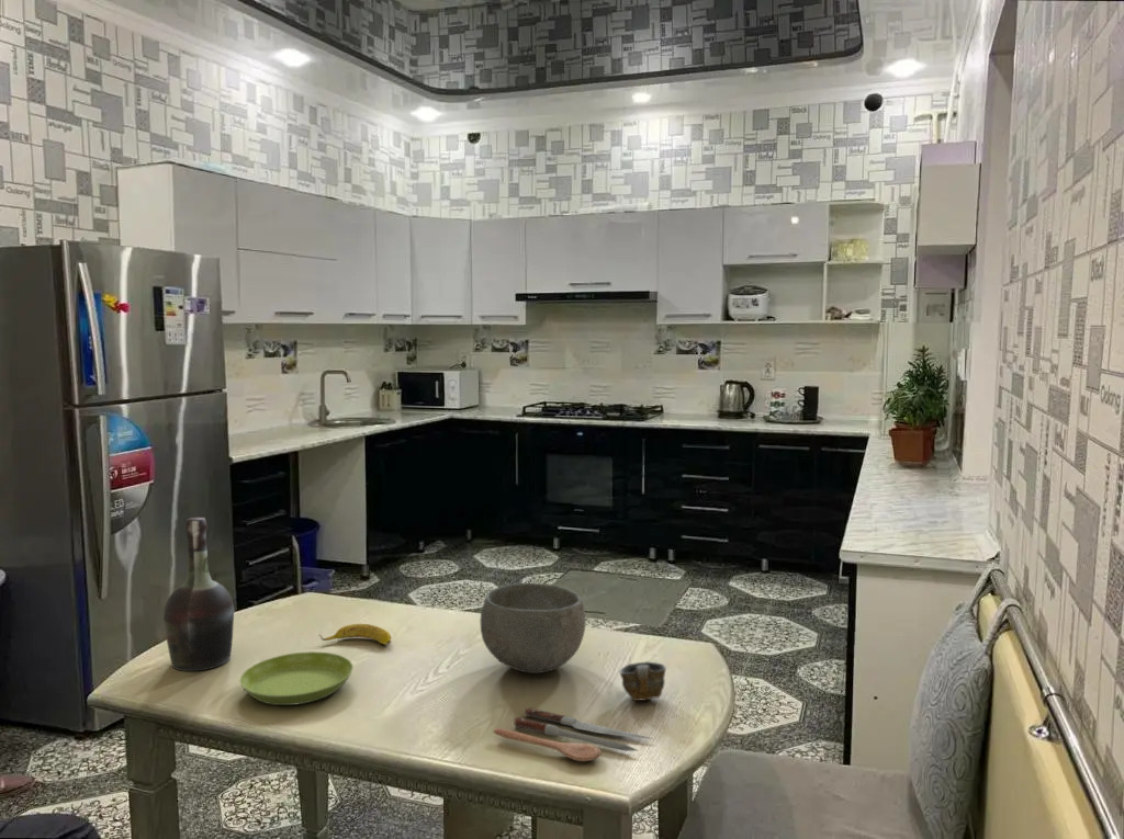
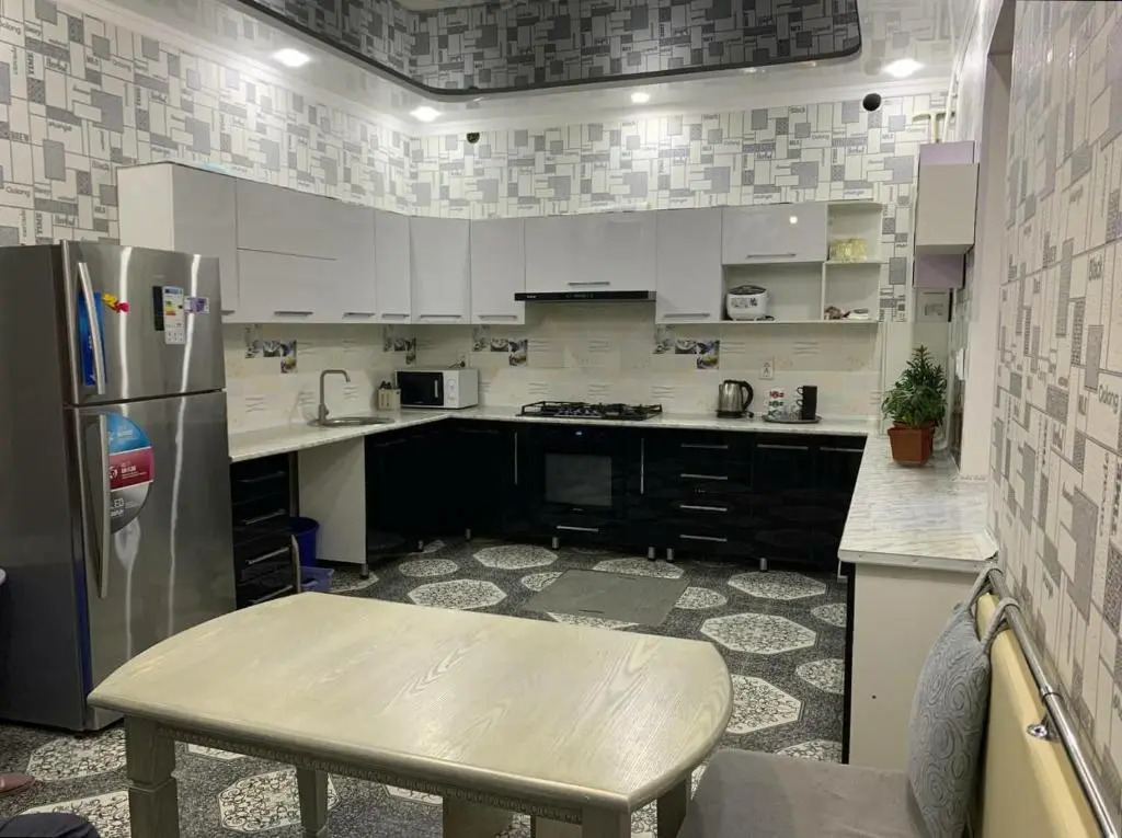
- banana [317,623,393,646]
- spoon [493,706,655,762]
- bowl [479,582,586,674]
- cognac bottle [162,517,235,672]
- cup [619,660,667,702]
- saucer [239,650,355,706]
